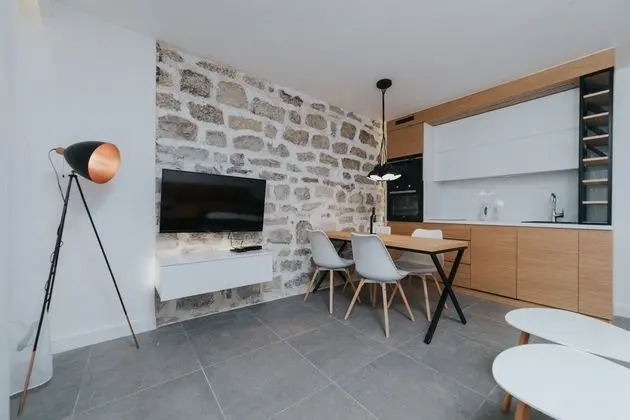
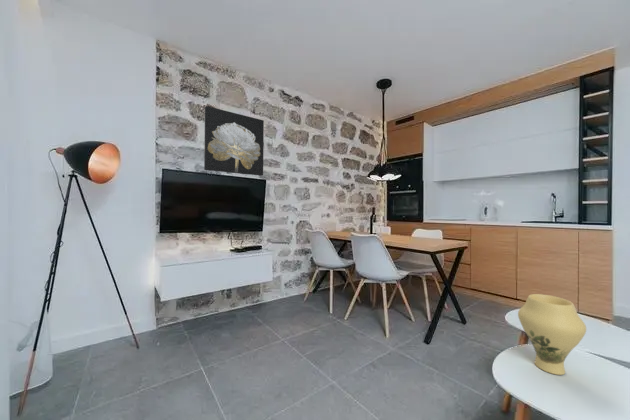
+ vase [517,293,587,376]
+ wall art [203,105,265,177]
